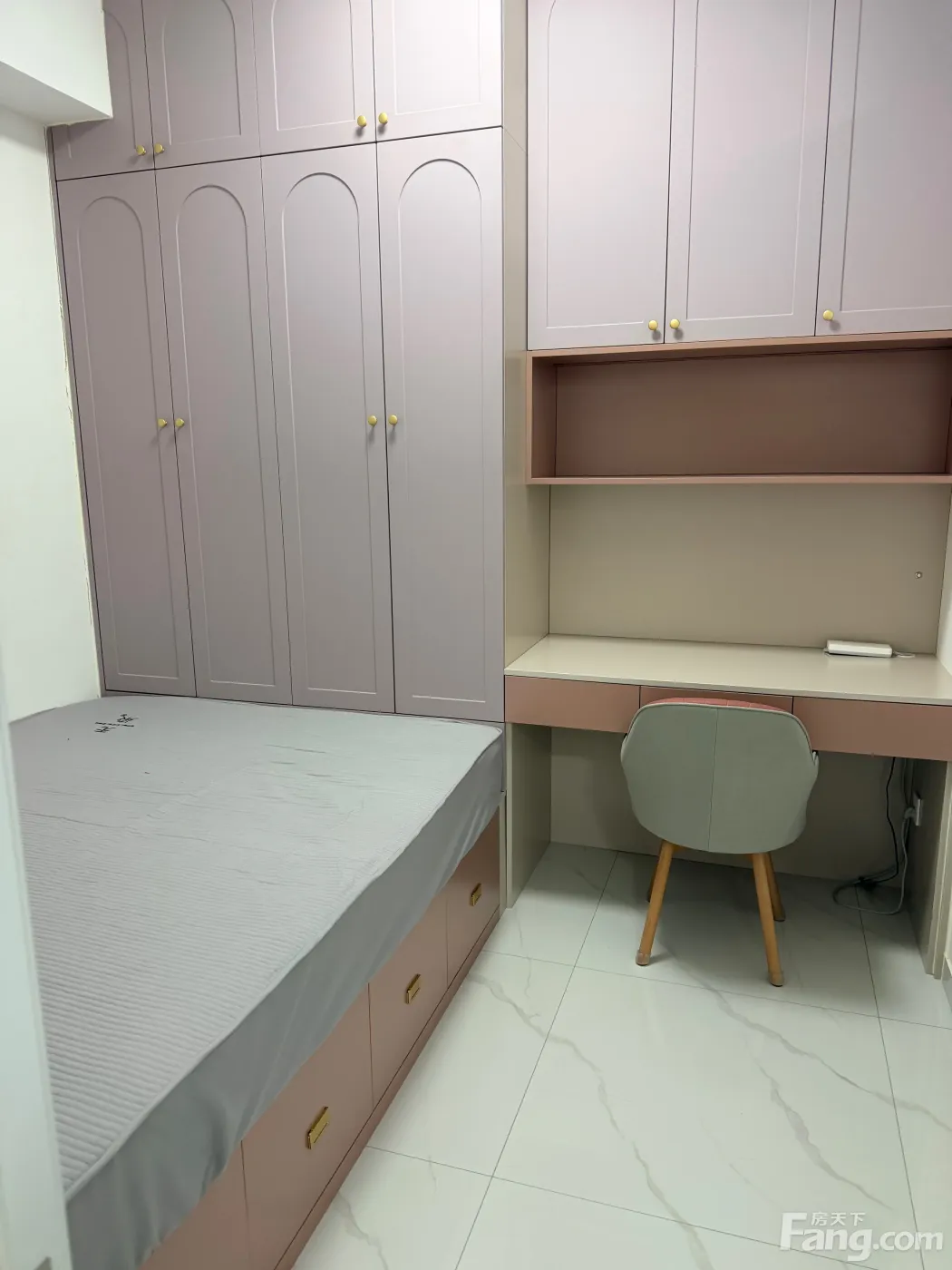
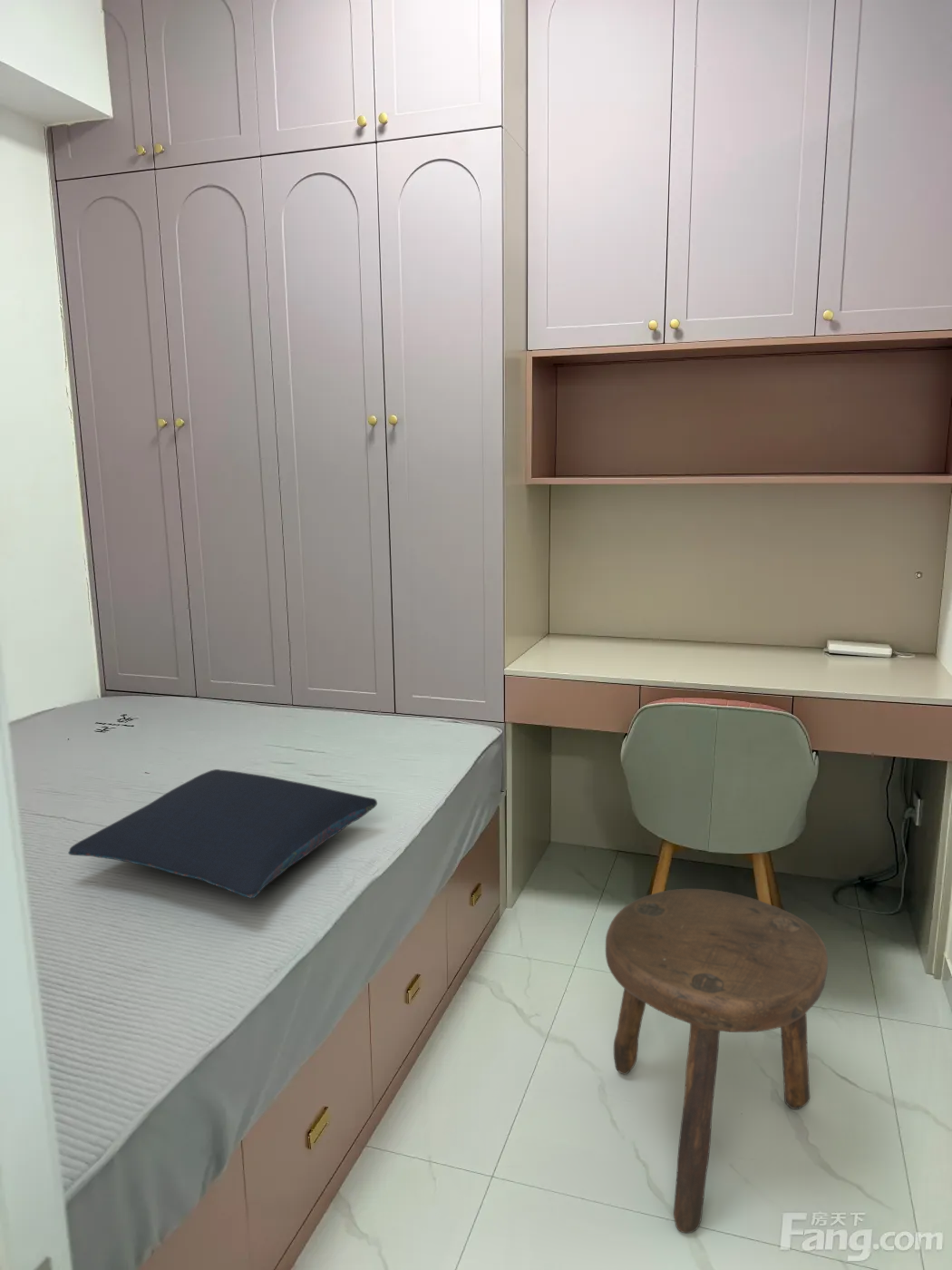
+ pillow [67,768,378,899]
+ stool [605,888,829,1234]
